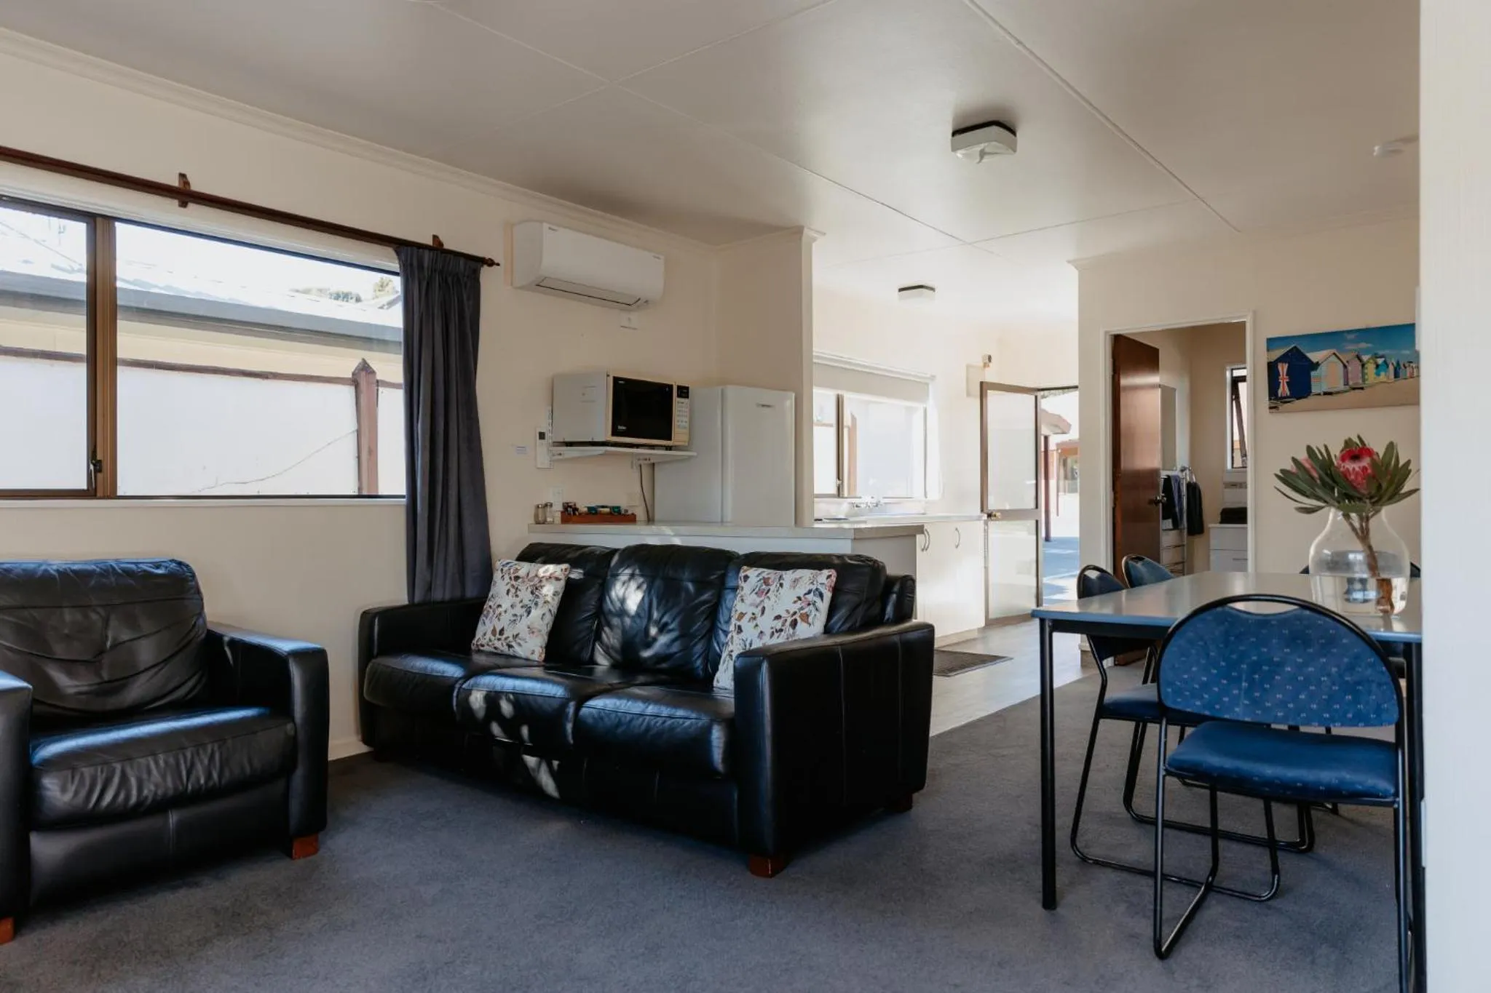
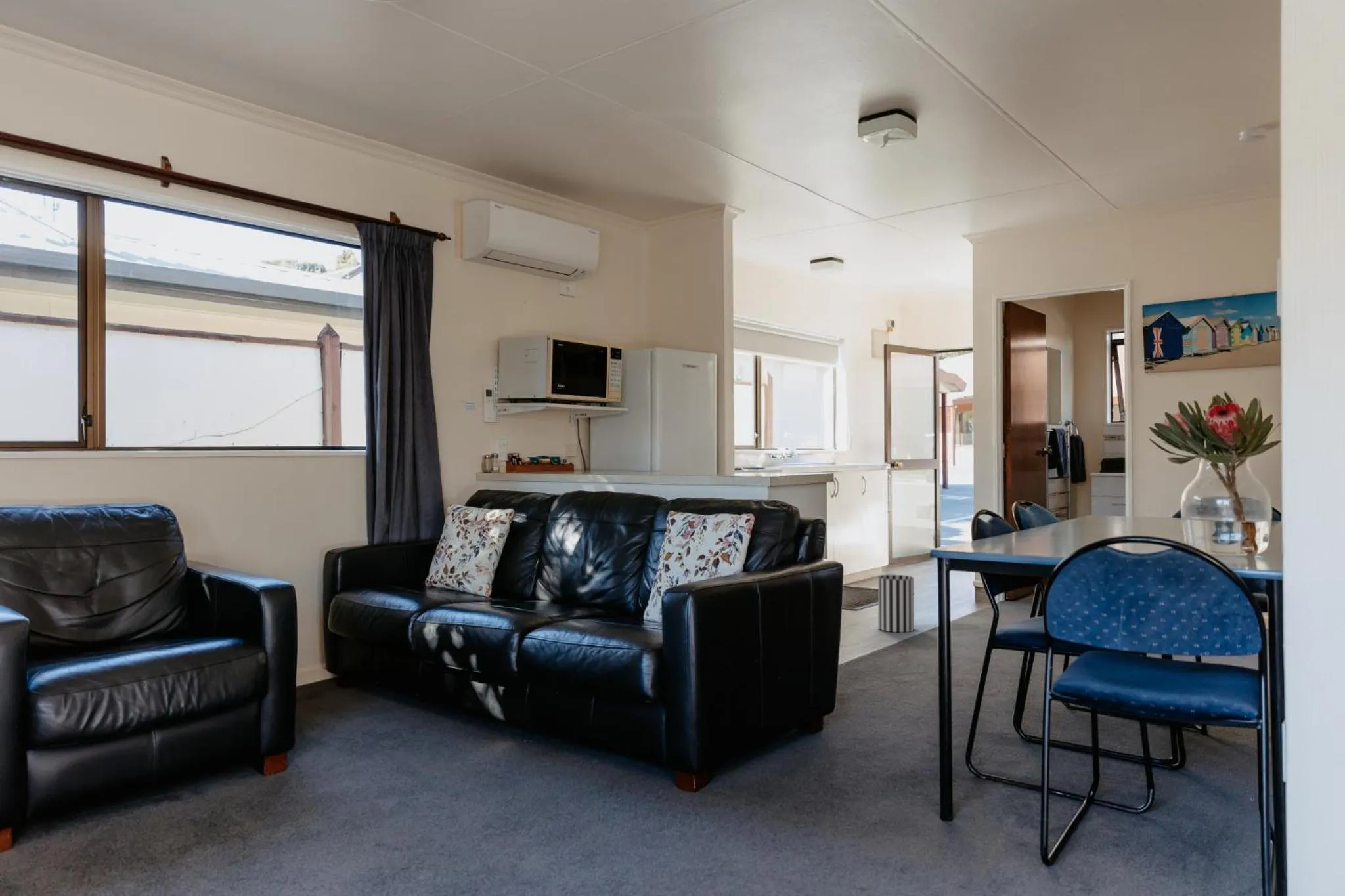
+ wastebasket [877,574,915,633]
